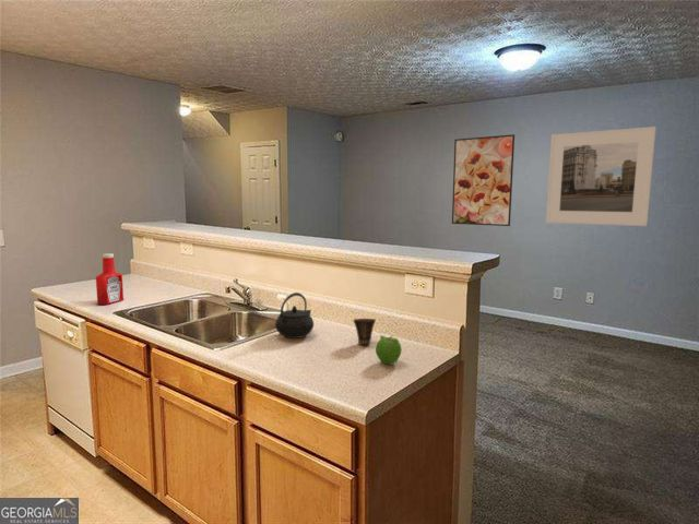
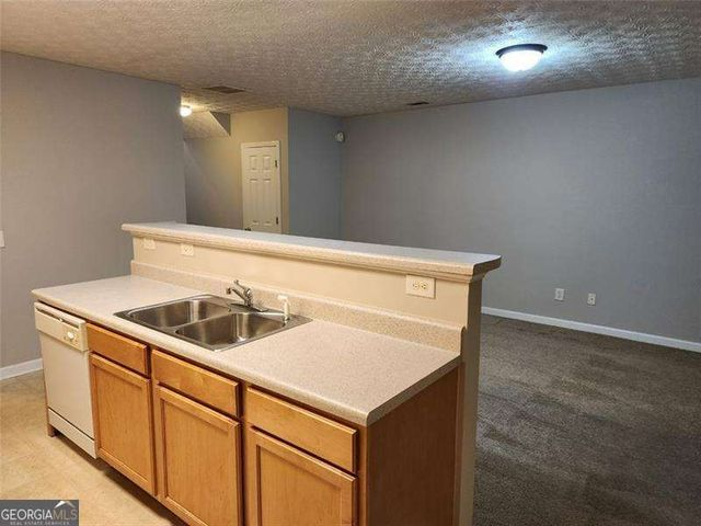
- fruit [375,334,403,366]
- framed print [545,126,657,227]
- cup [353,318,377,345]
- soap bottle [95,252,125,306]
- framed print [451,133,516,227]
- kettle [274,291,315,340]
